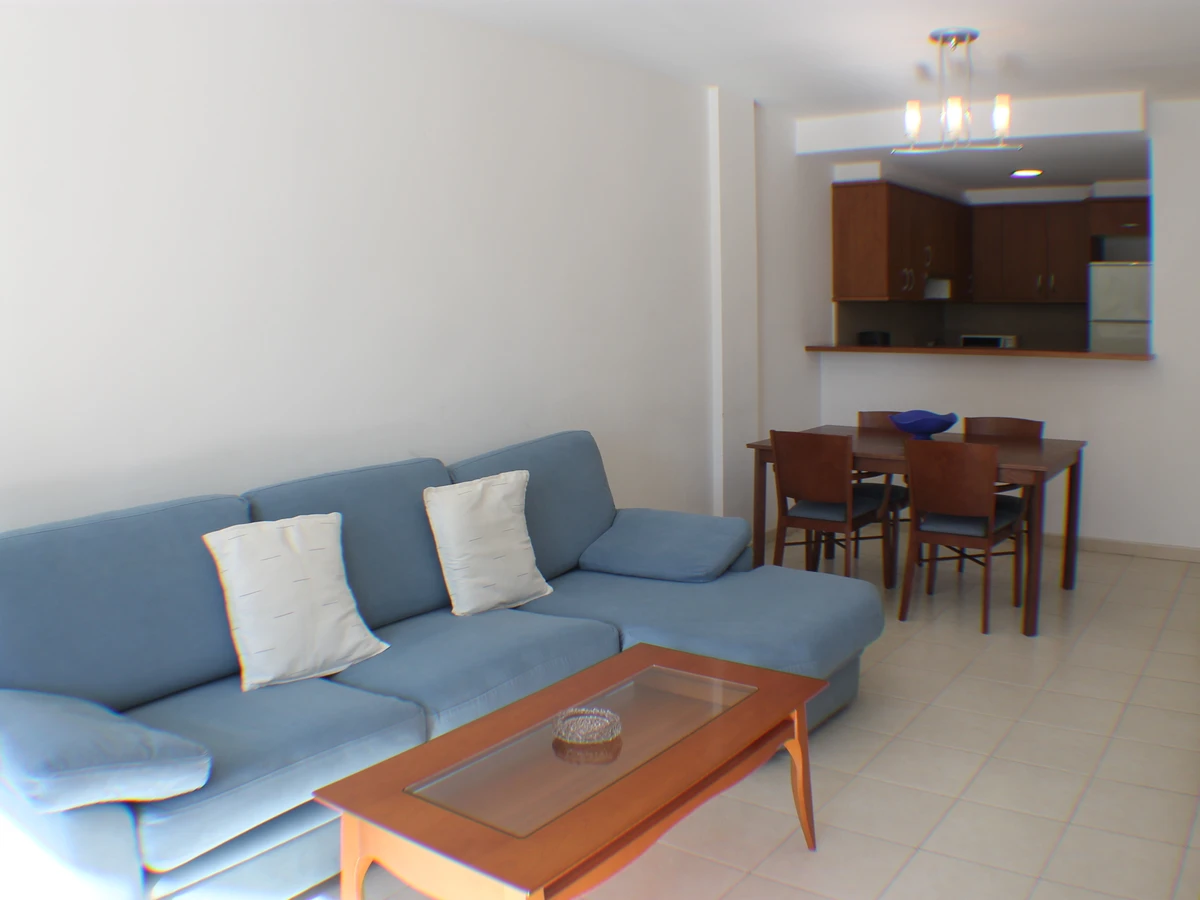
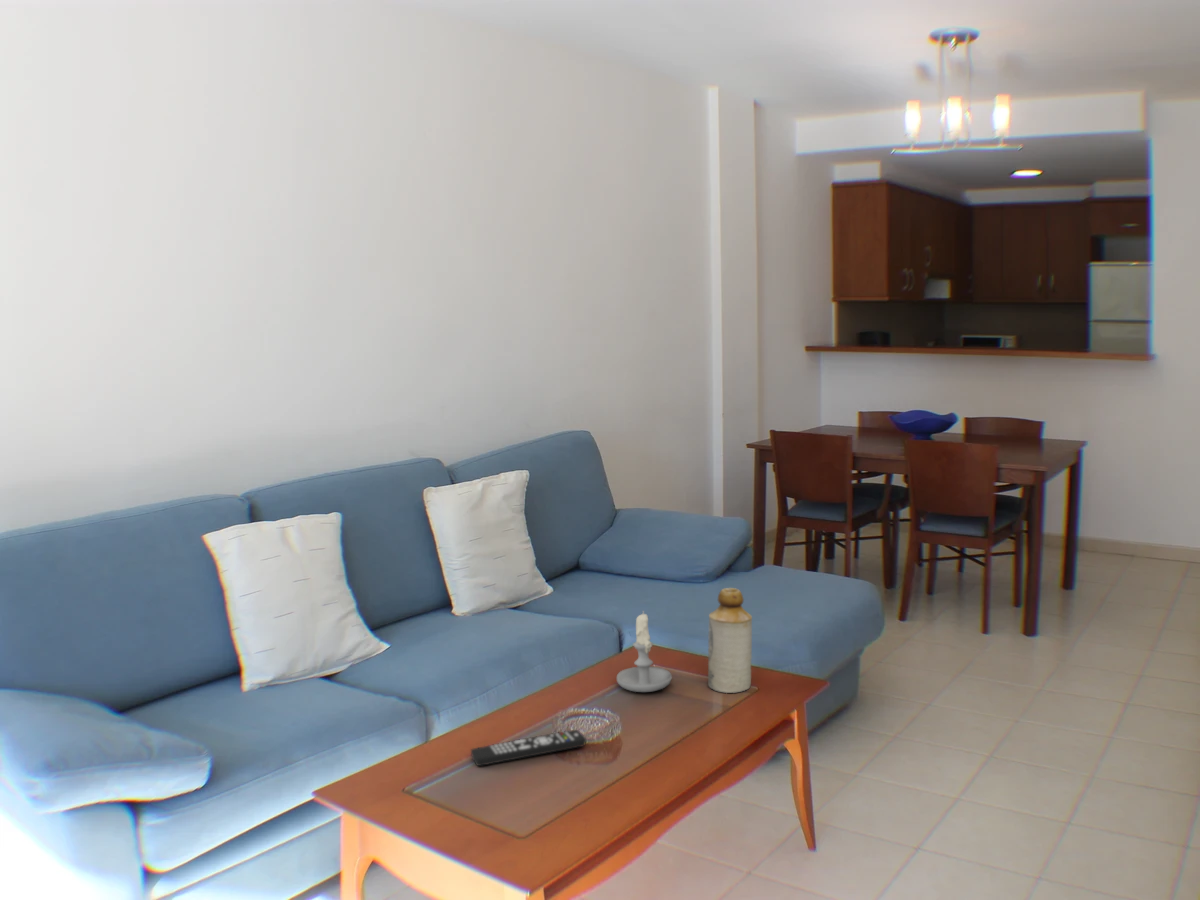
+ candle [616,610,673,693]
+ remote control [470,729,587,767]
+ bottle [707,587,753,694]
